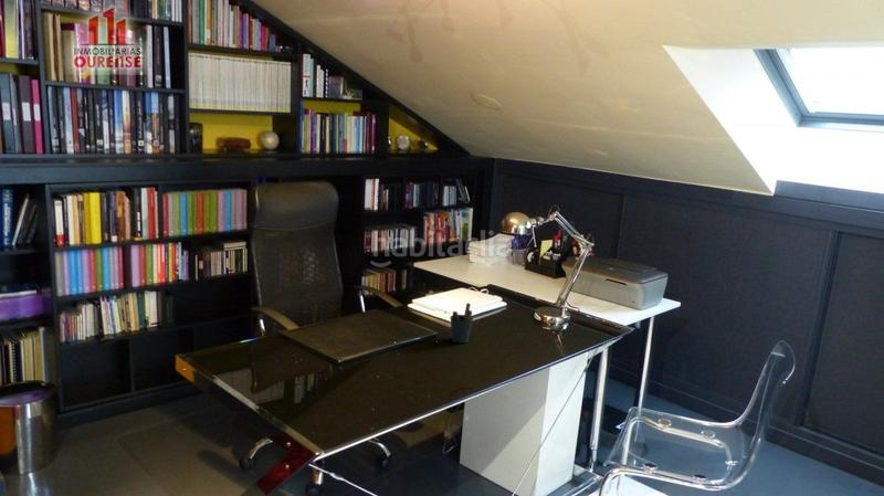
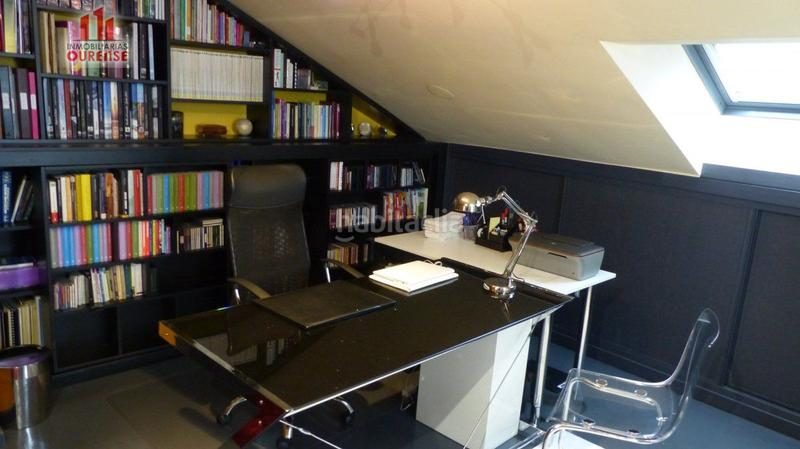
- pen holder [450,302,474,344]
